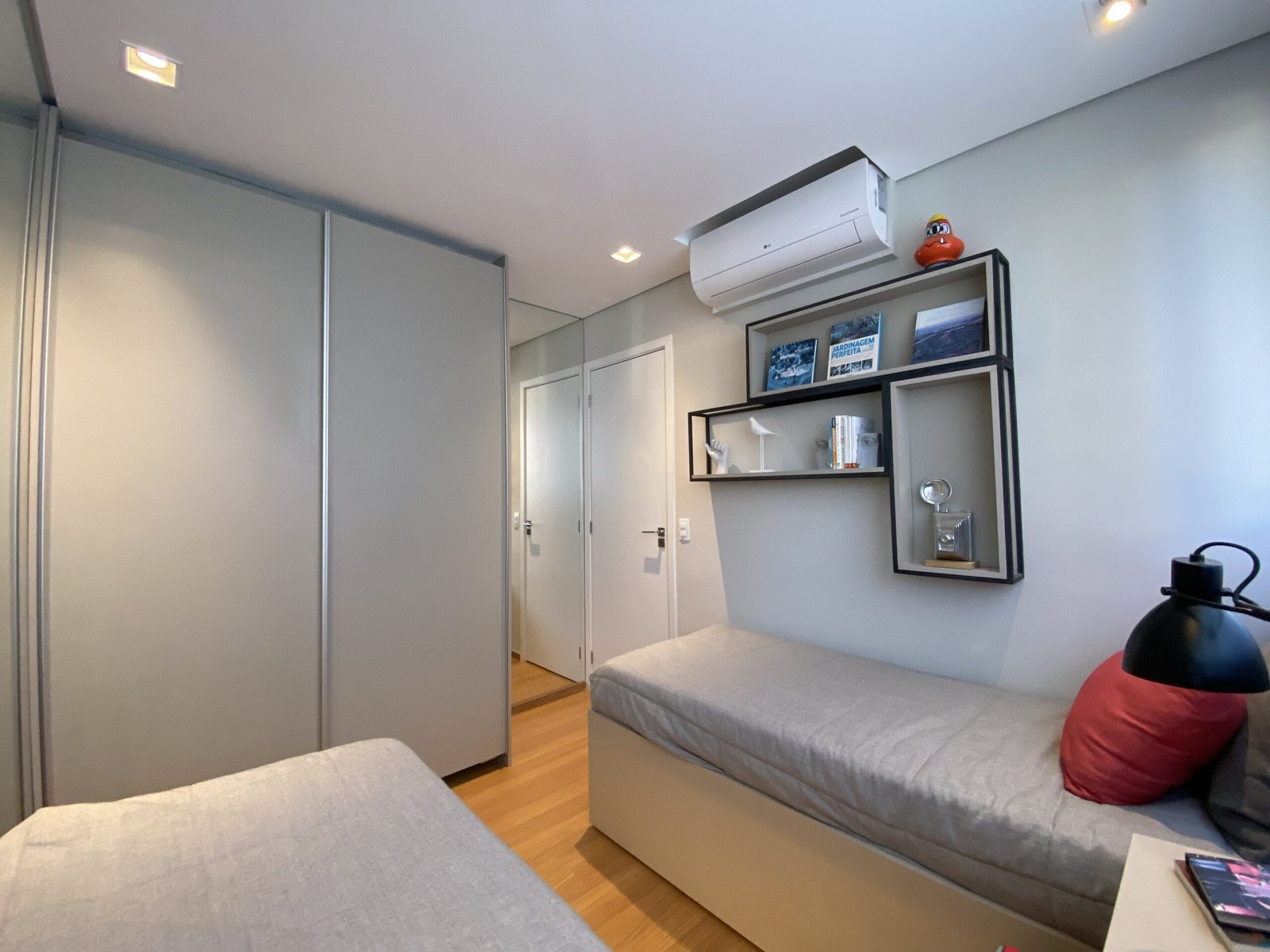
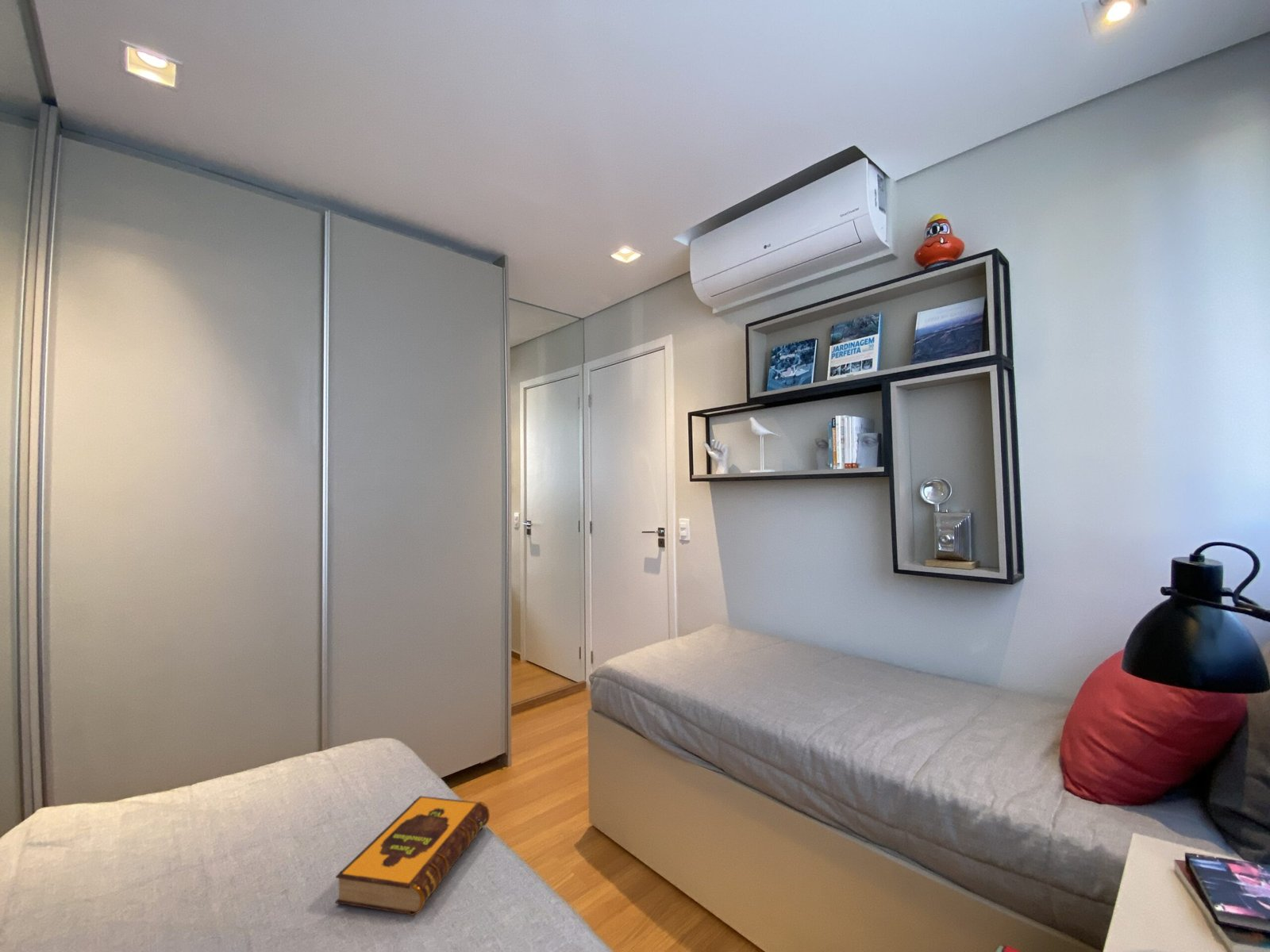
+ hardback book [335,795,491,916]
